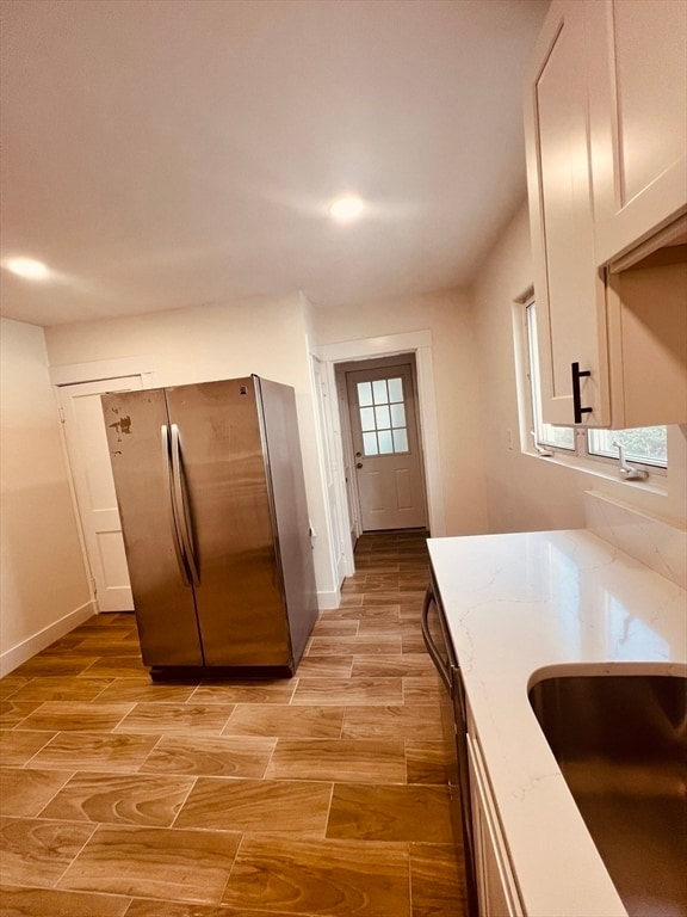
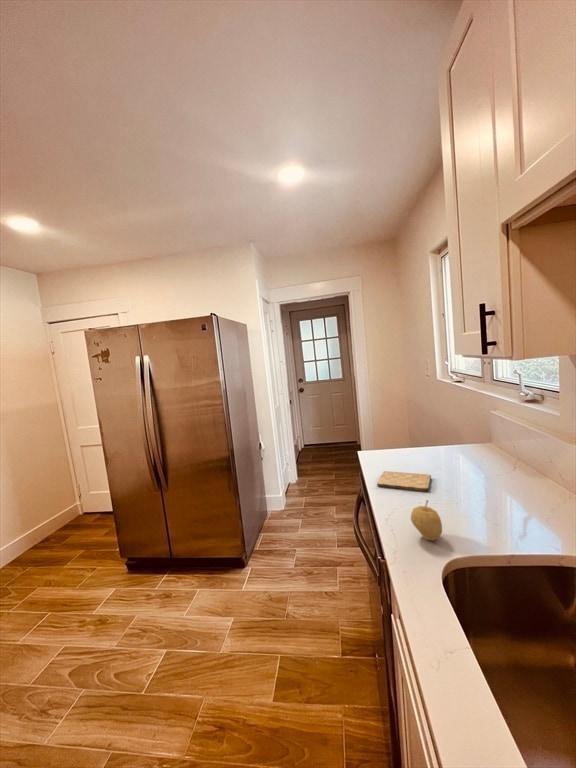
+ cutting board [376,470,432,492]
+ fruit [410,499,443,542]
